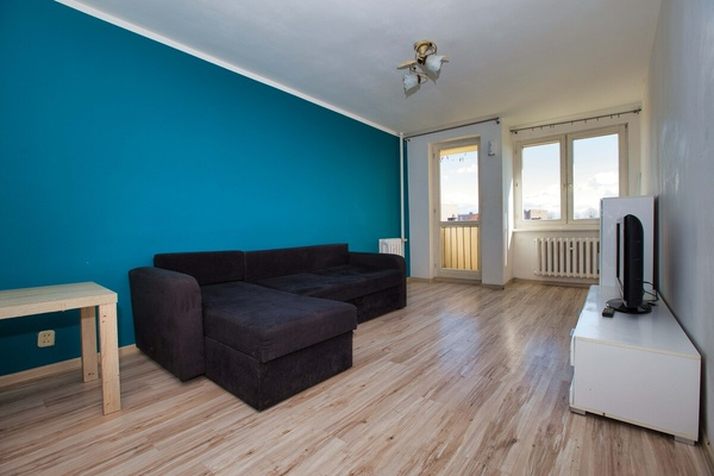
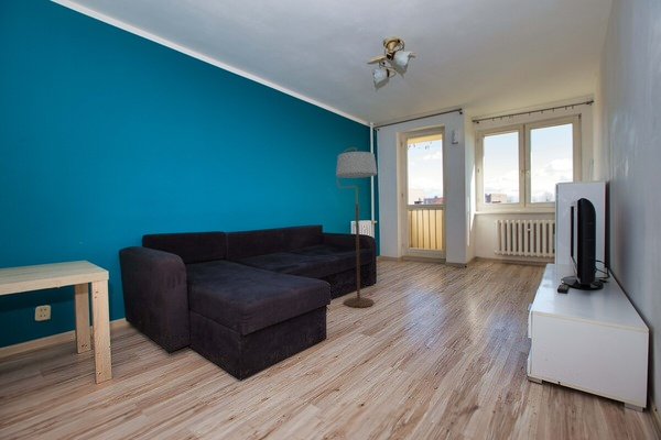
+ floor lamp [335,146,378,308]
